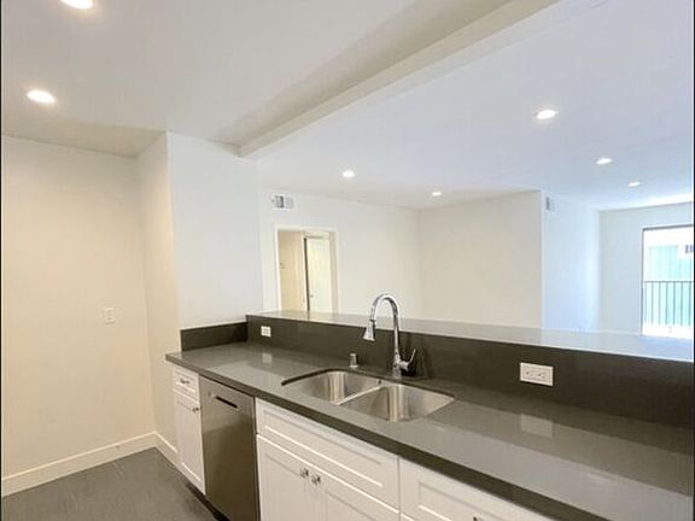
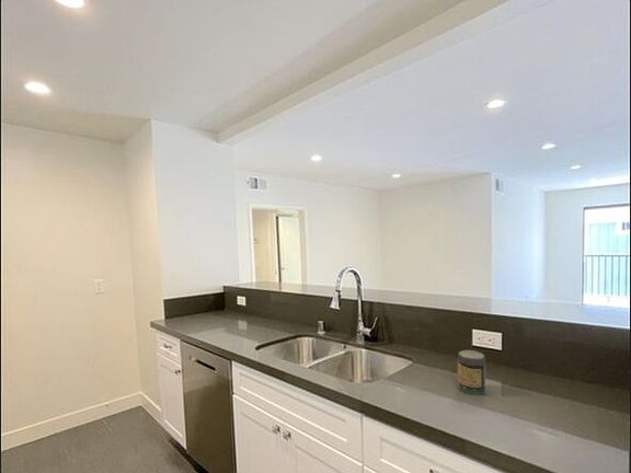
+ jar [457,349,486,395]
